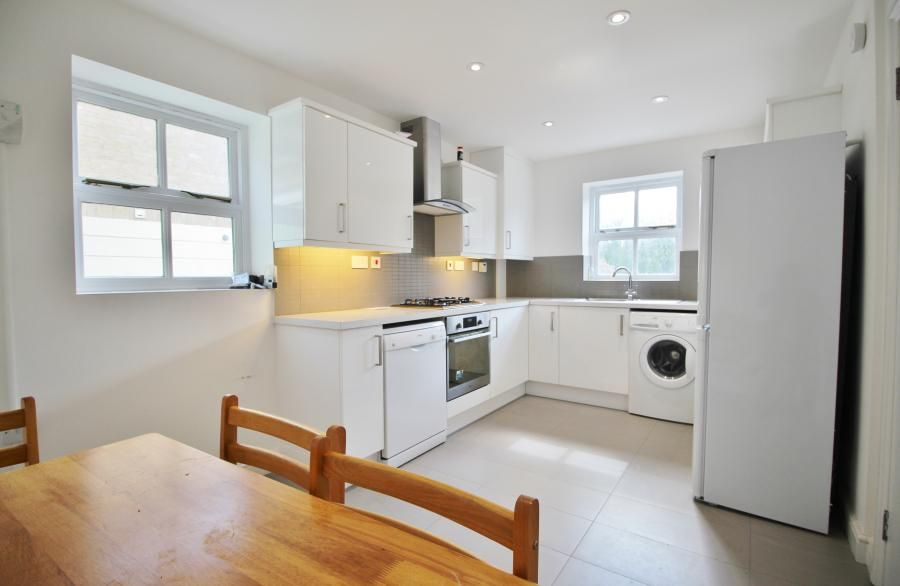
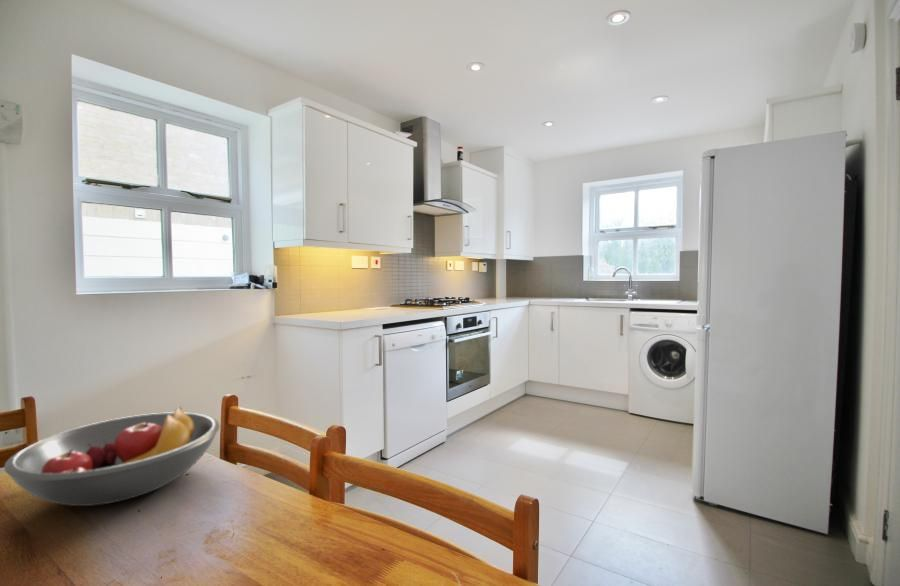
+ fruit bowl [3,406,221,507]
